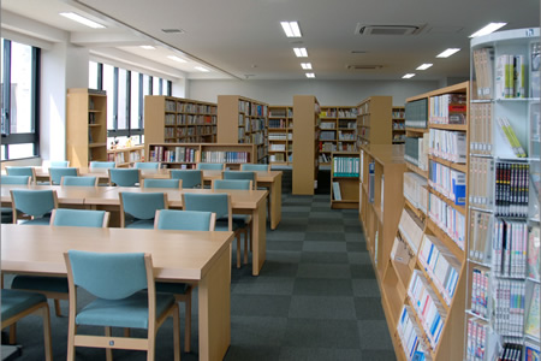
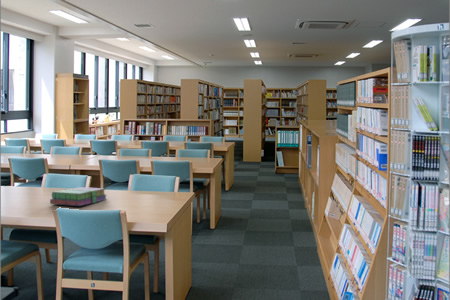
+ books [49,186,108,207]
